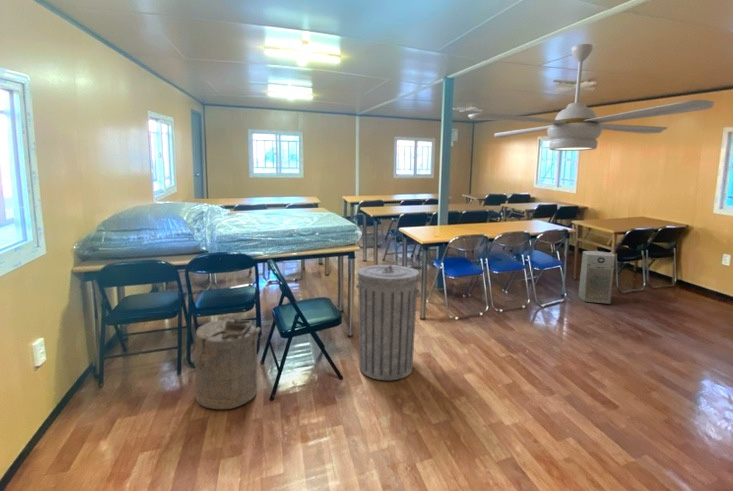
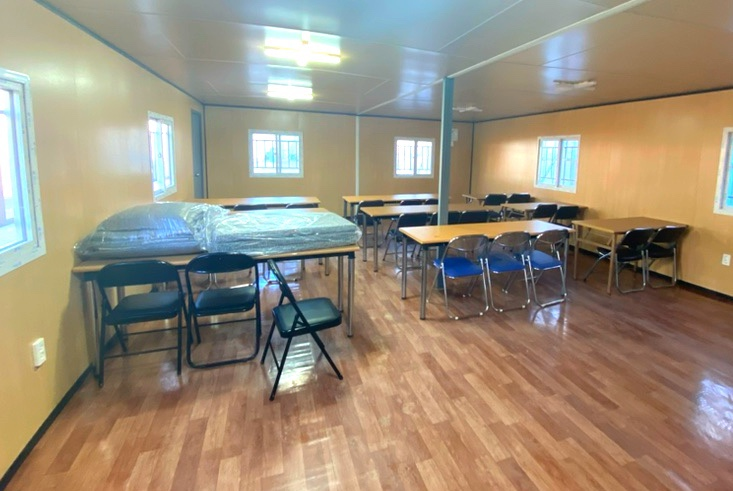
- ceiling fan [467,43,715,152]
- fan [577,250,616,305]
- laundry hamper [194,315,262,410]
- trash can [355,264,421,381]
